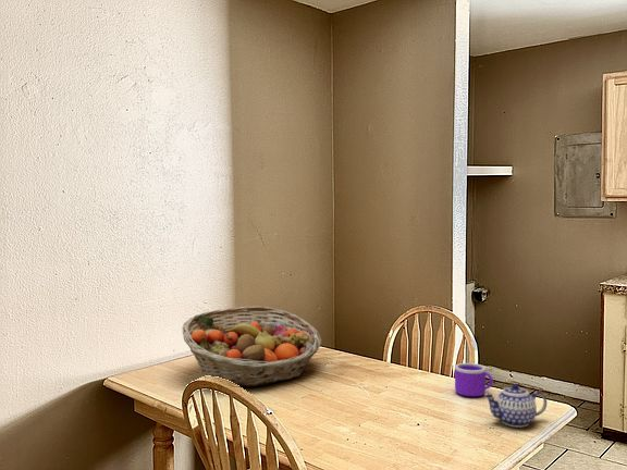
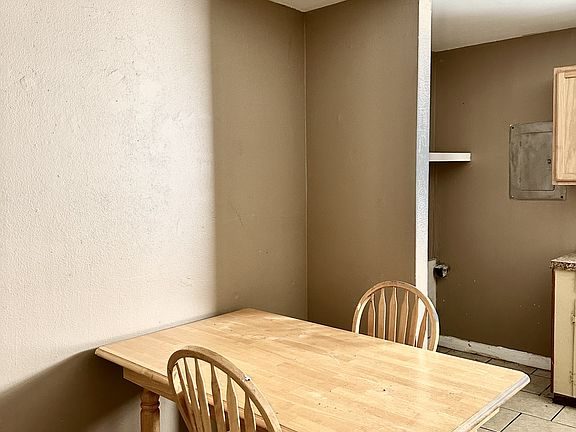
- teapot [483,383,548,429]
- fruit basket [181,306,323,387]
- mug [454,362,494,397]
